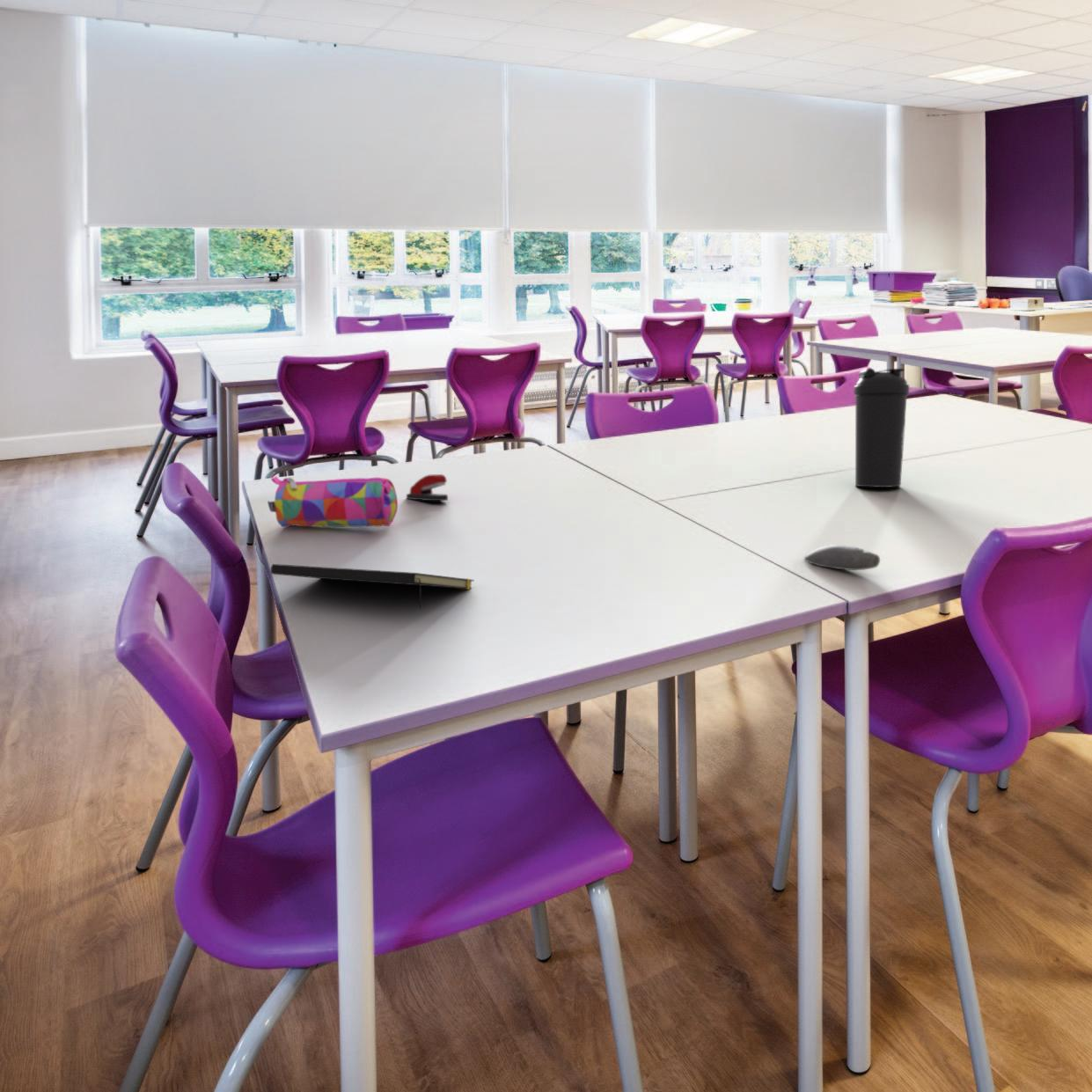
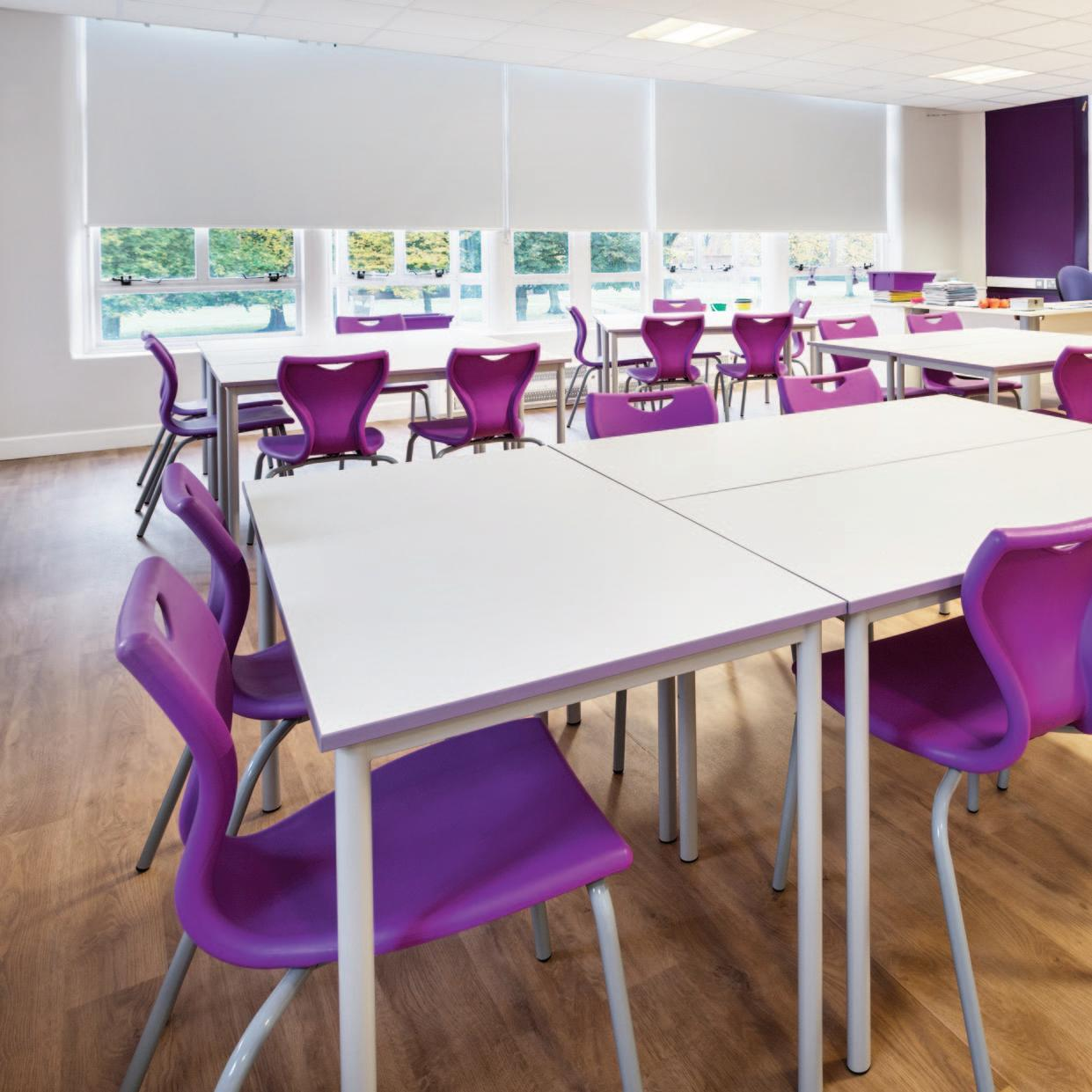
- stapler [406,473,449,502]
- pencil case [267,475,399,528]
- notepad [270,563,475,609]
- water bottle [853,367,910,488]
- computer mouse [803,544,881,571]
